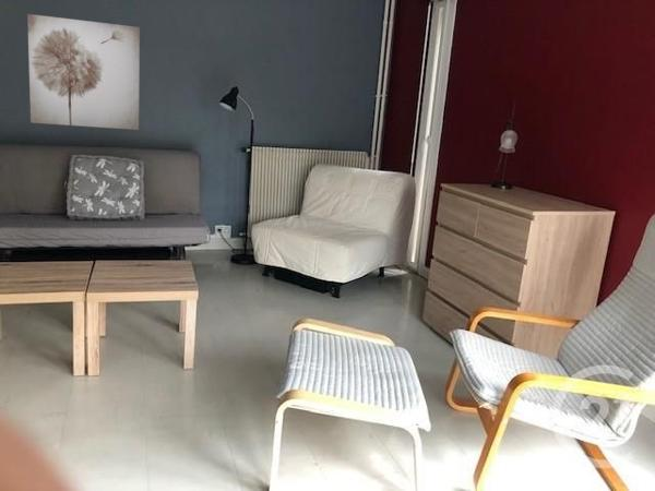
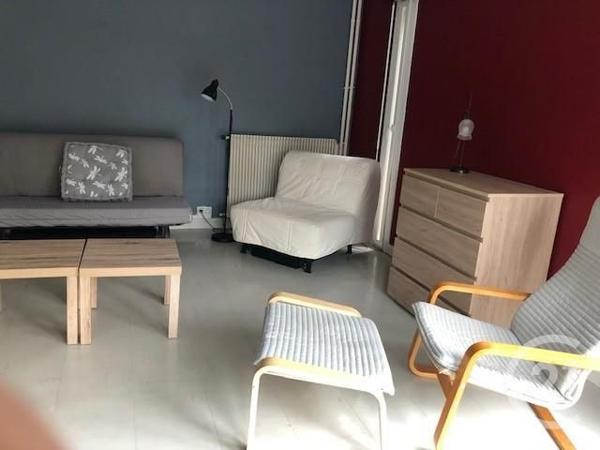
- wall art [26,13,141,131]
